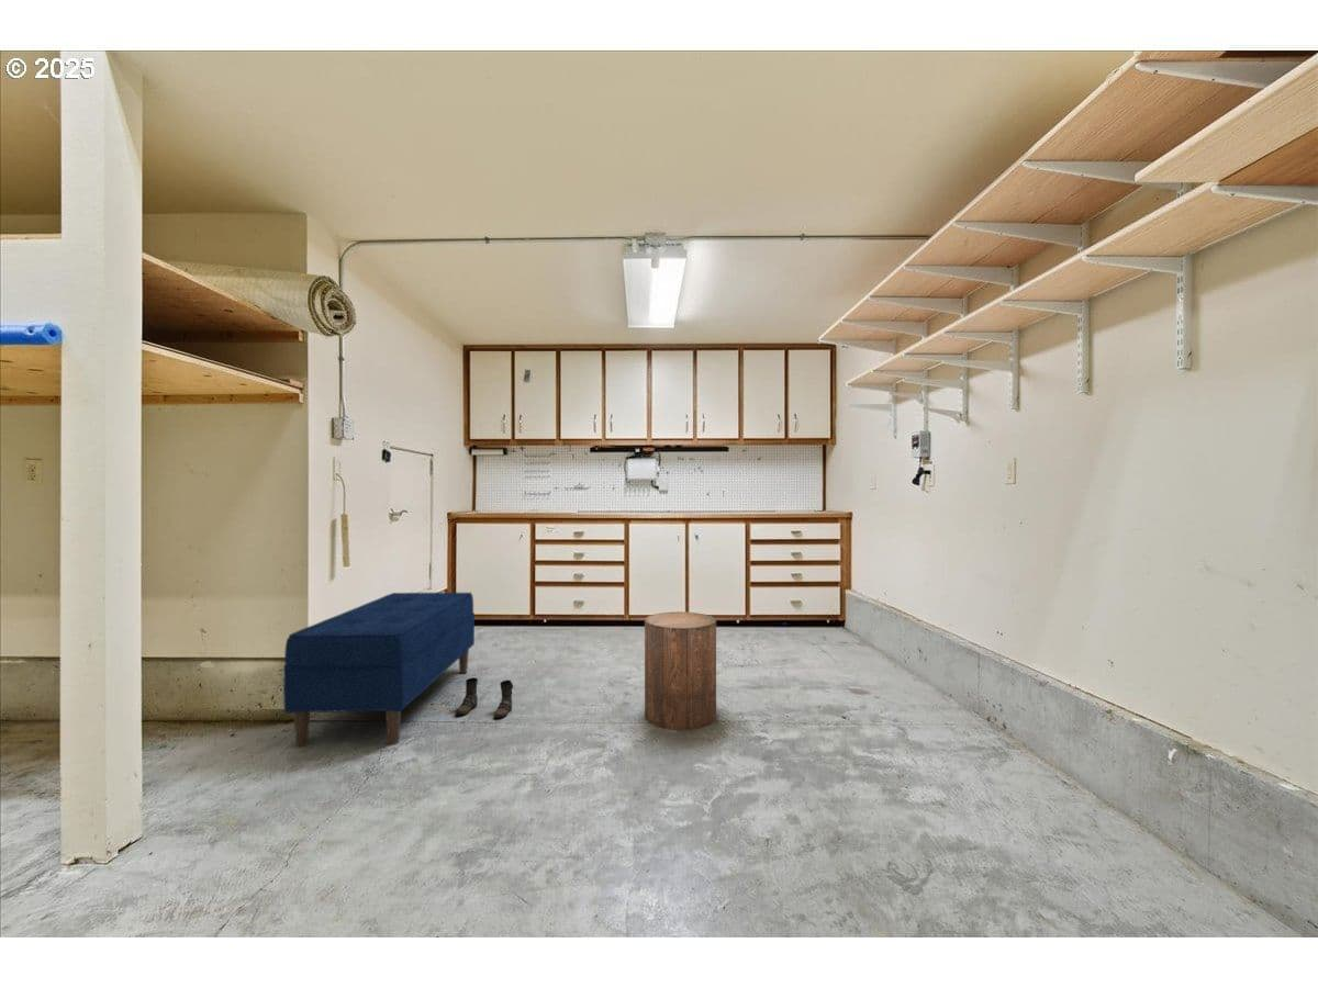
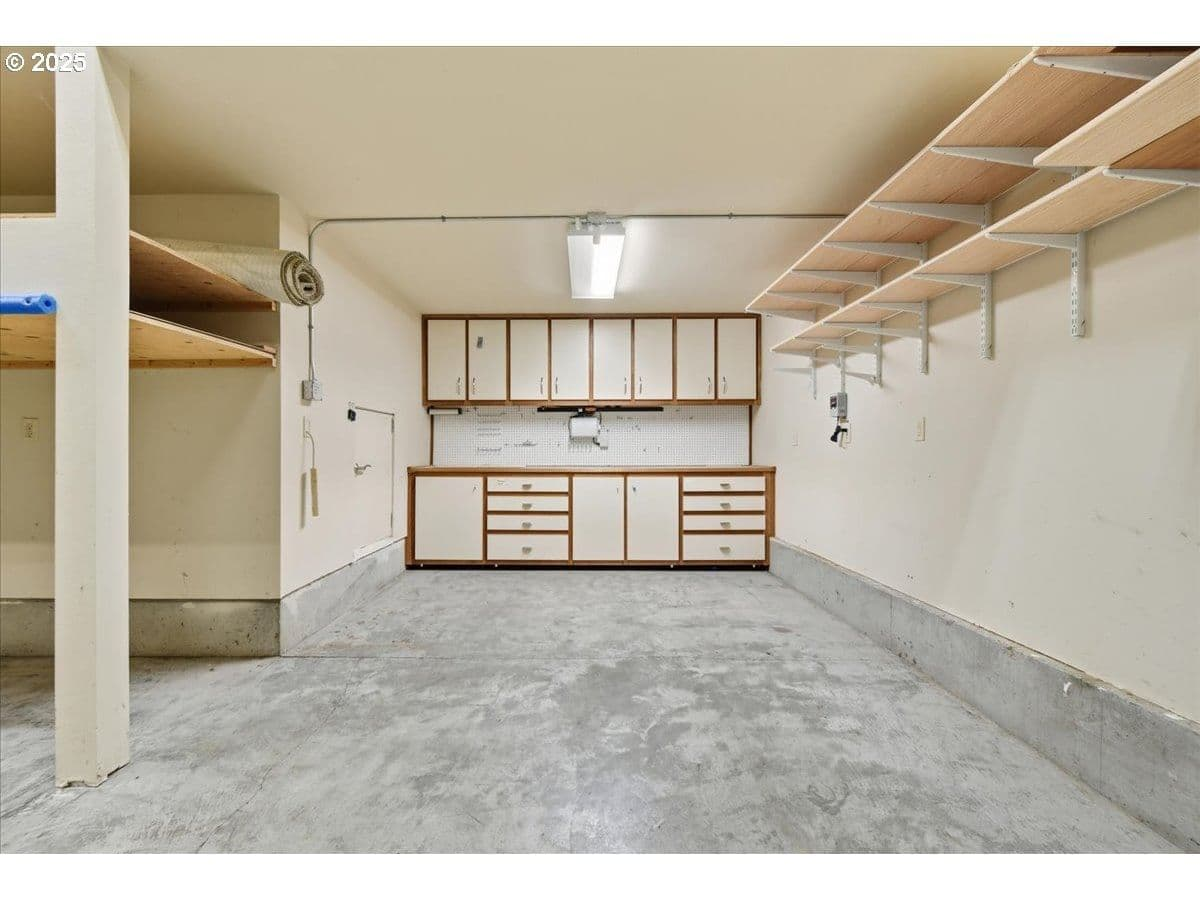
- stool [644,610,717,731]
- boots [455,676,514,719]
- bench [282,592,476,748]
